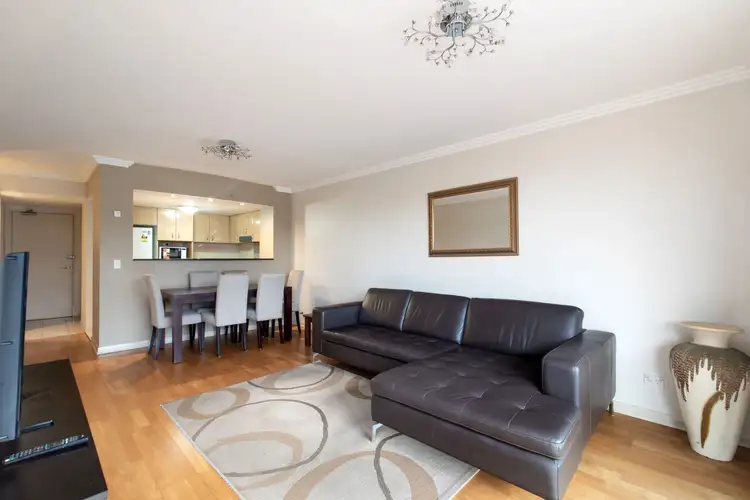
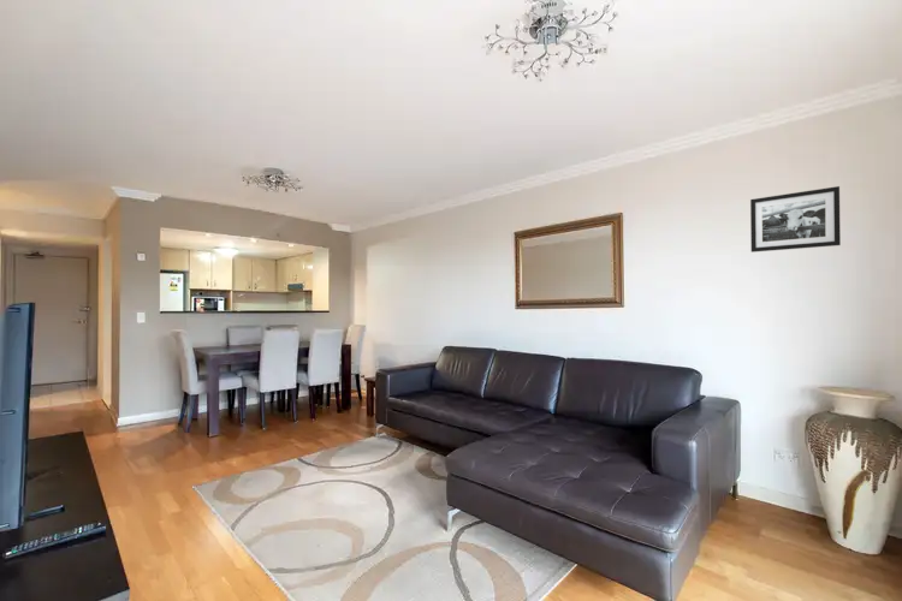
+ picture frame [749,185,842,254]
